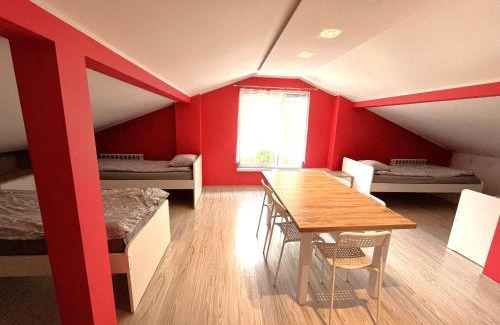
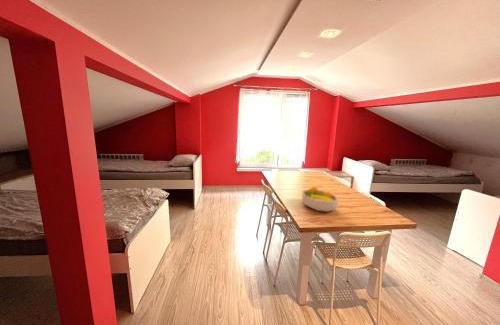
+ fruit bowl [301,186,340,213]
